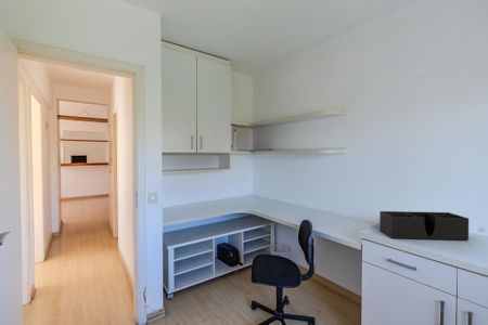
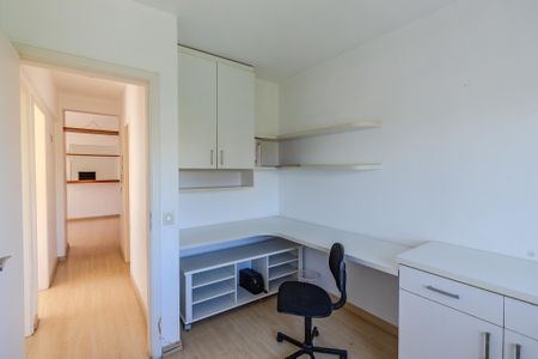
- desk organizer [378,210,470,242]
